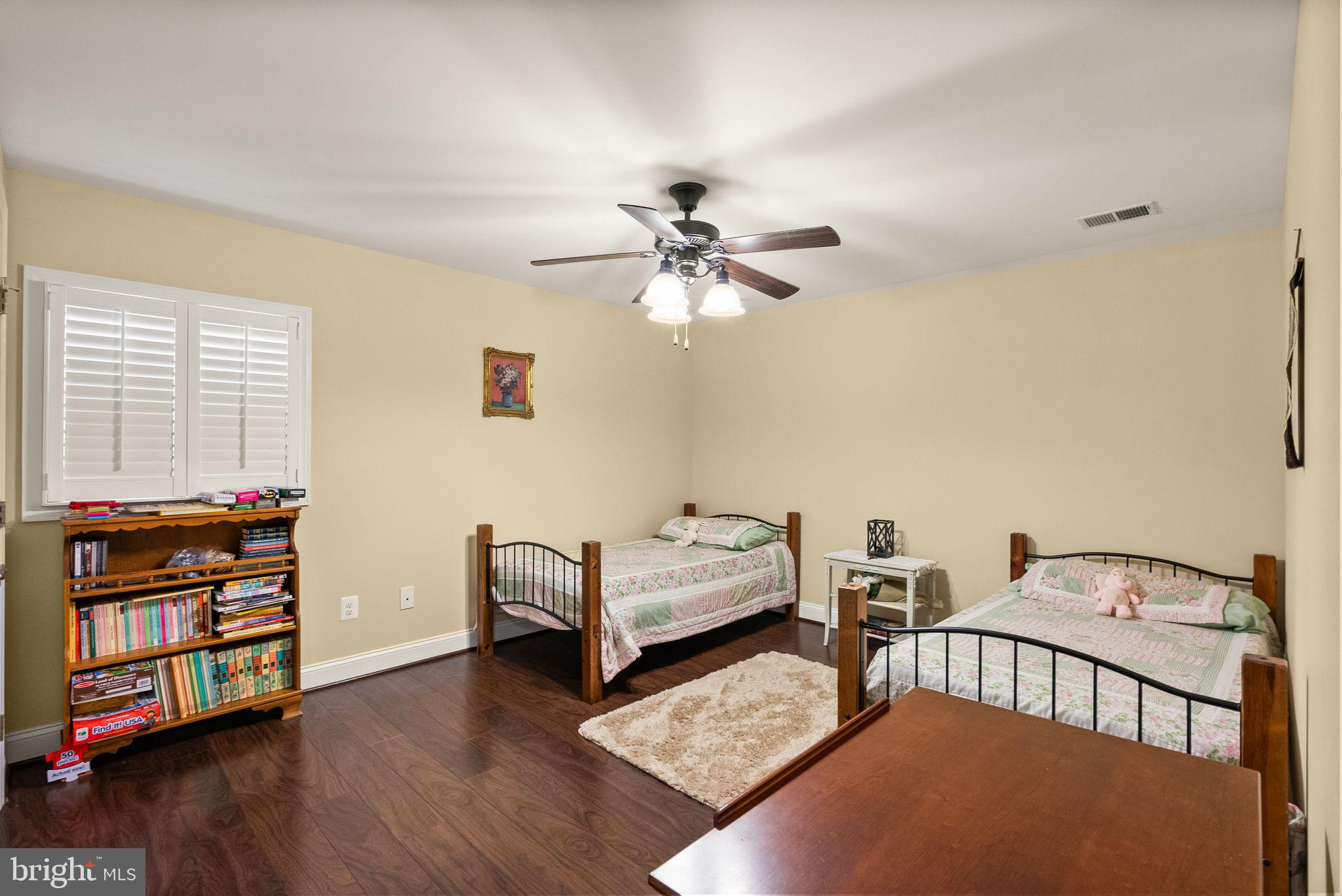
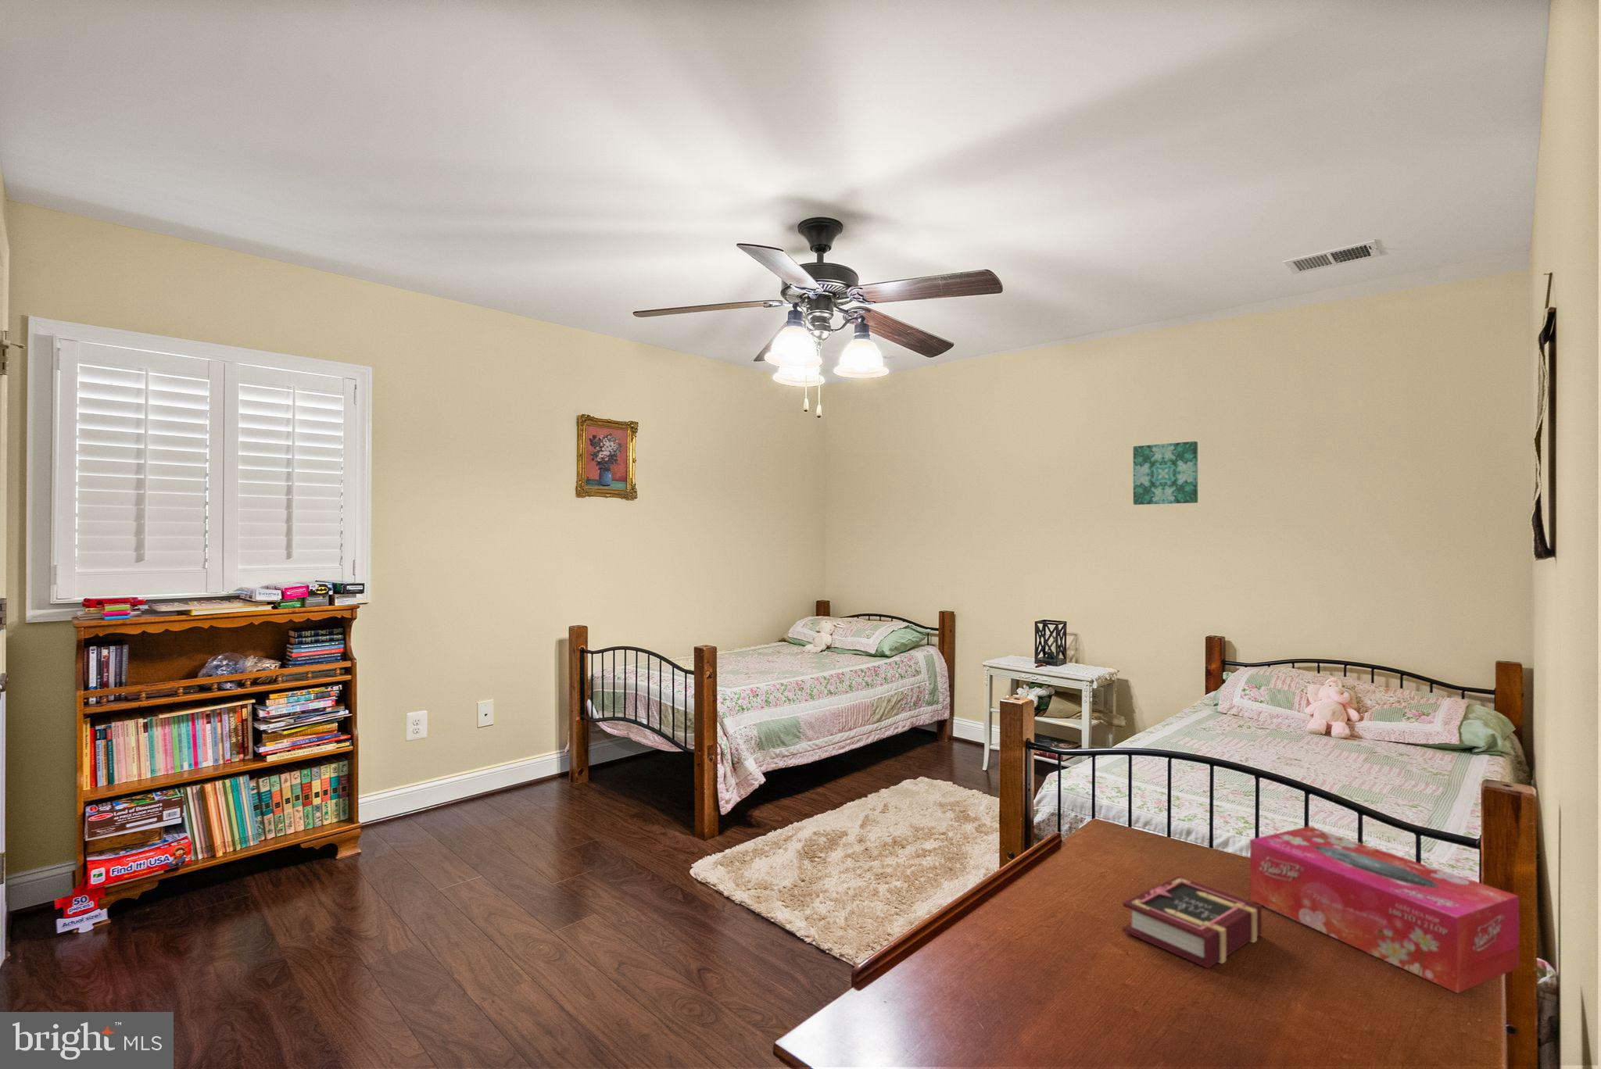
+ tissue box [1249,826,1521,994]
+ wall art [1132,440,1199,506]
+ book [1121,876,1262,969]
